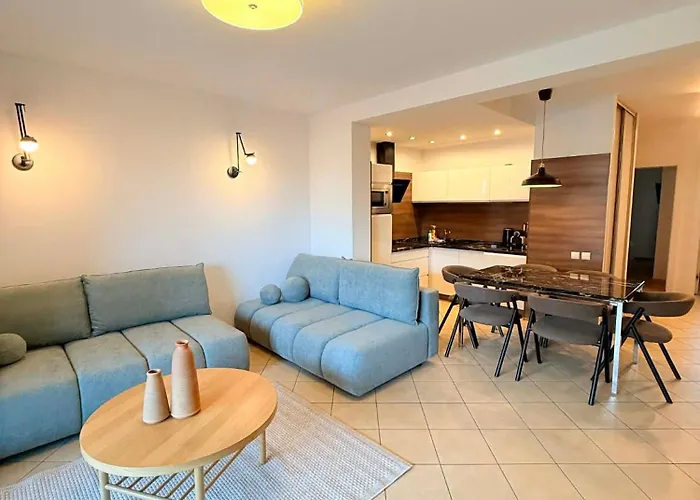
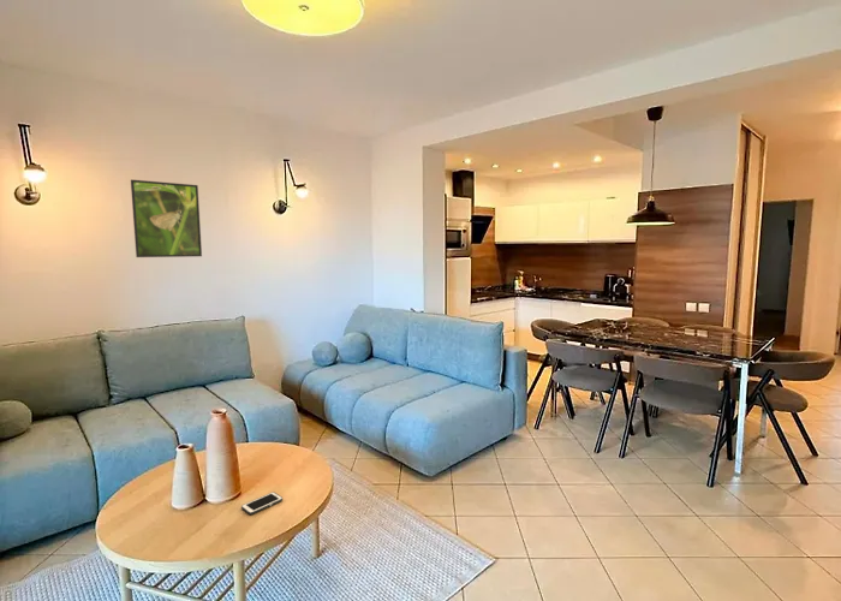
+ cell phone [240,490,284,516]
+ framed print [130,178,203,258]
